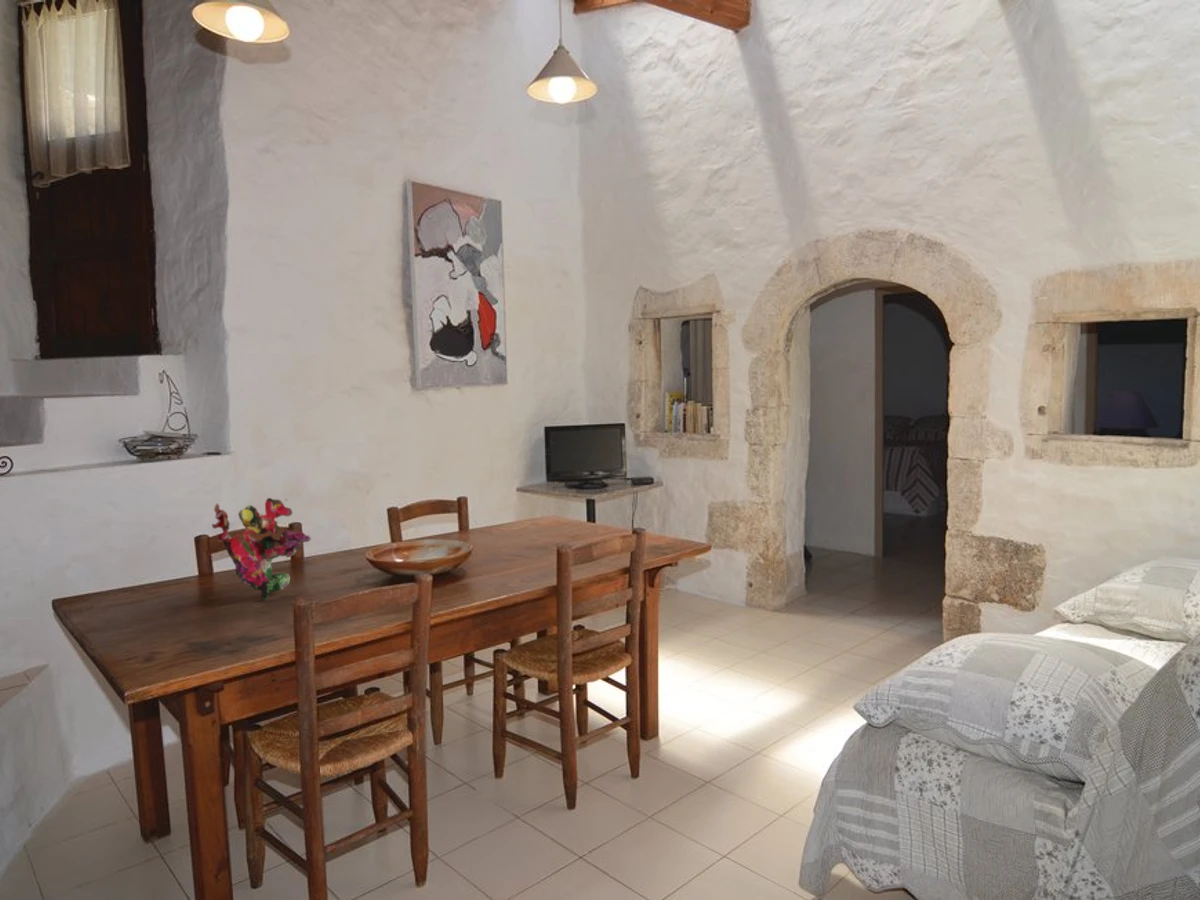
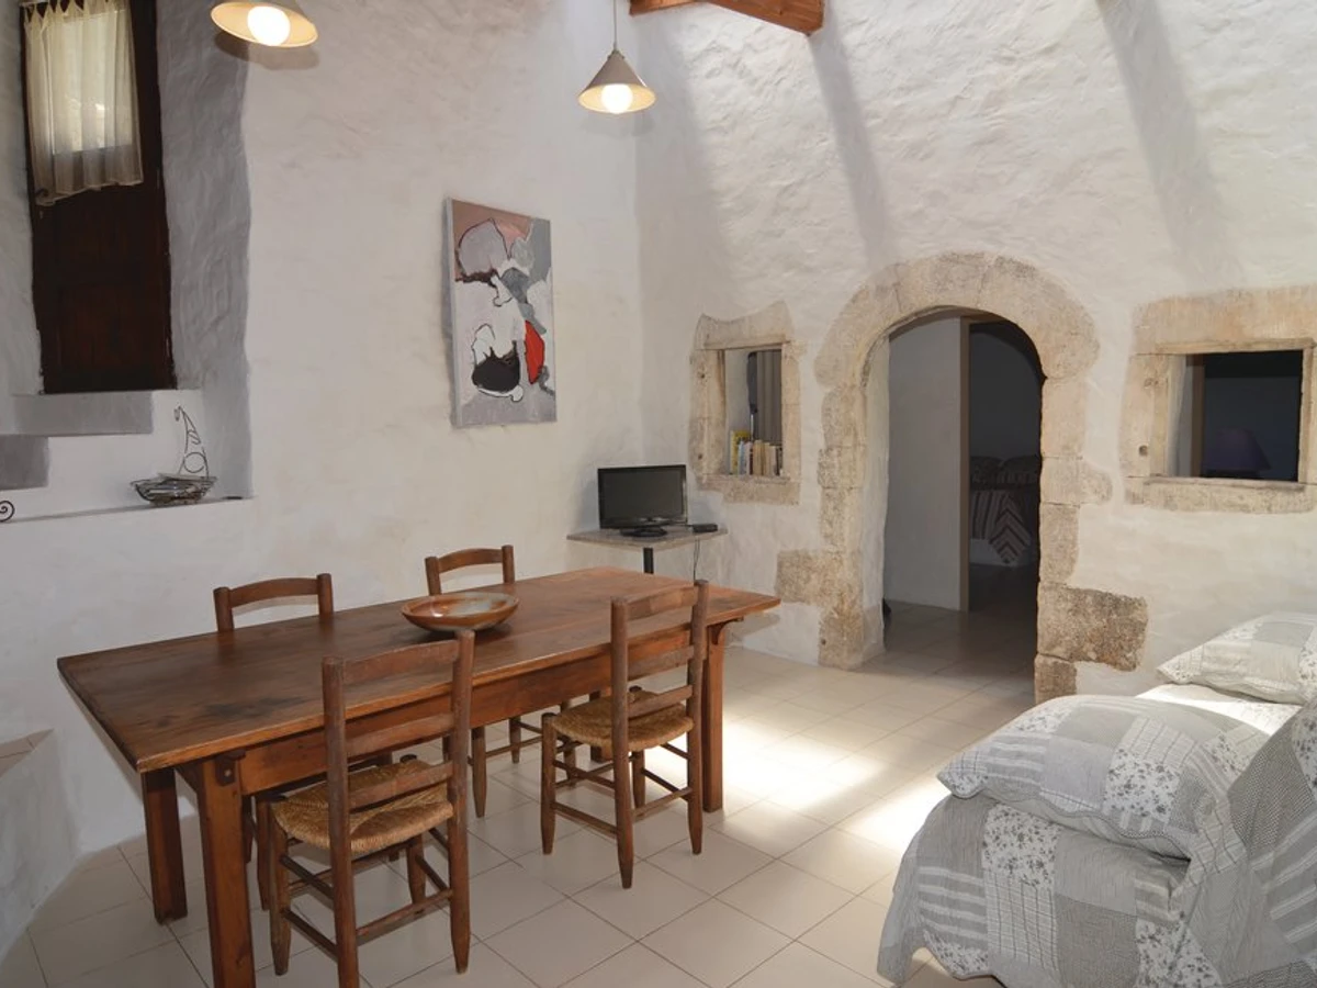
- flower [211,497,312,602]
